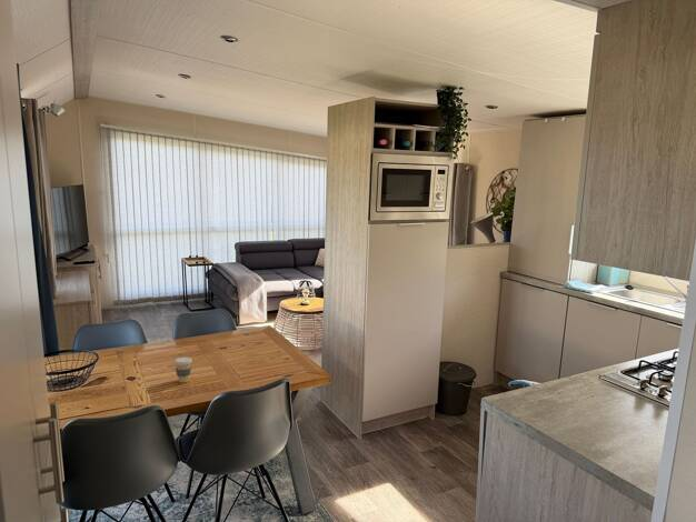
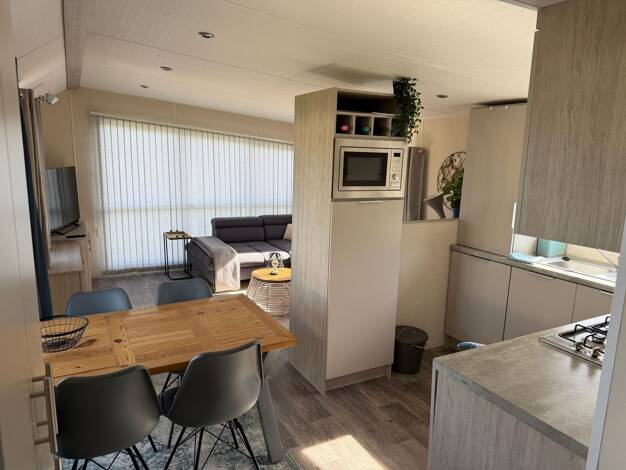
- coffee cup [173,355,193,384]
